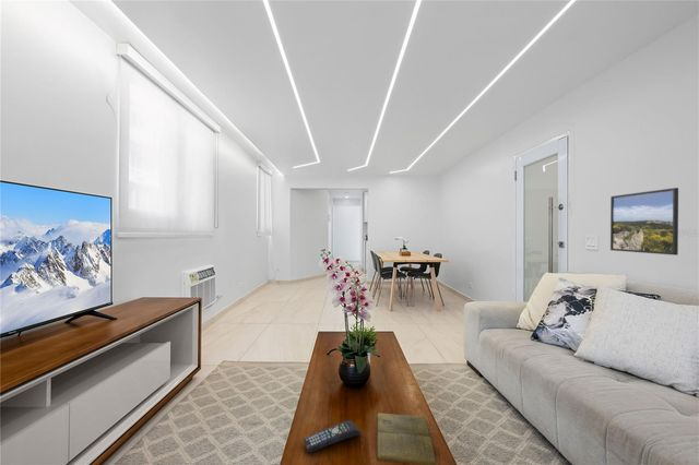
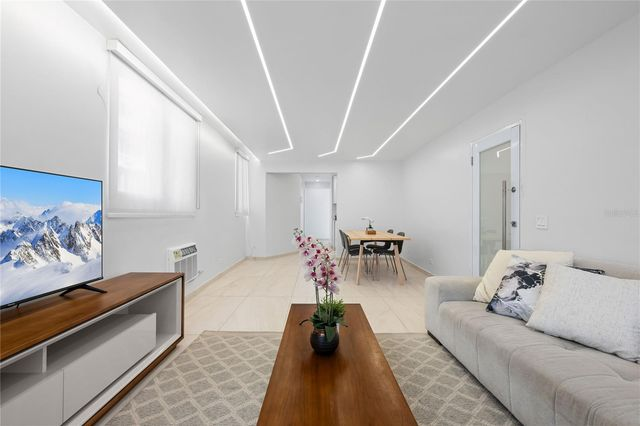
- book [376,413,438,465]
- remote control [303,419,362,454]
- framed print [609,187,679,257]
